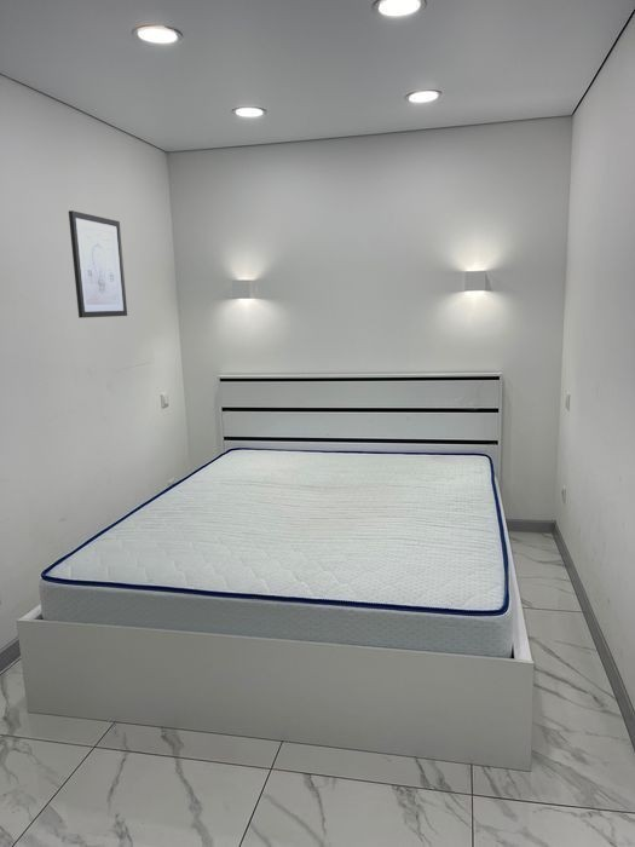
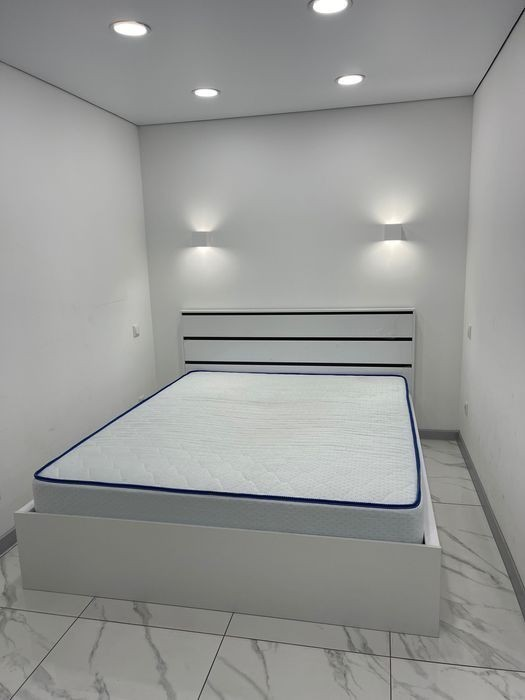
- wall art [68,209,128,319]
